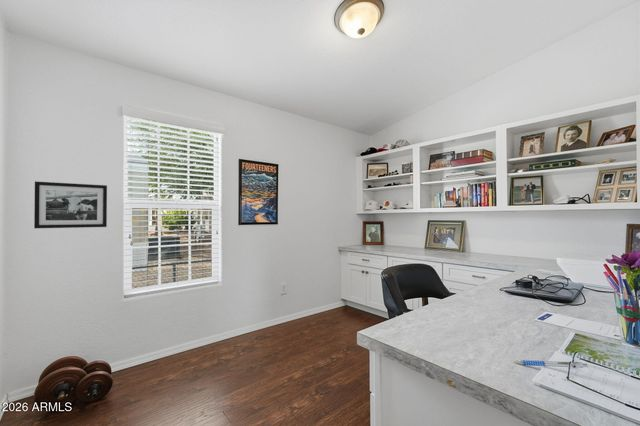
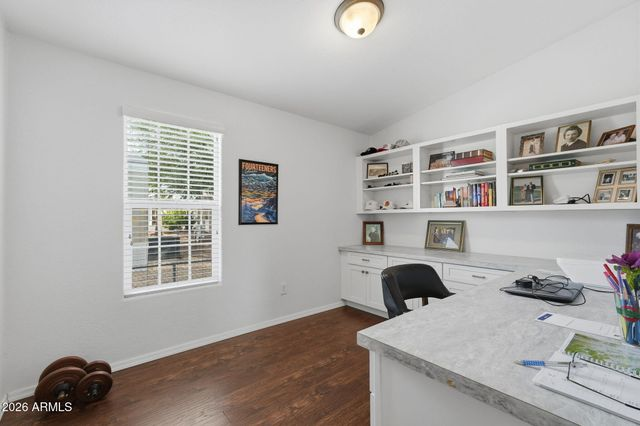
- picture frame [33,180,108,229]
